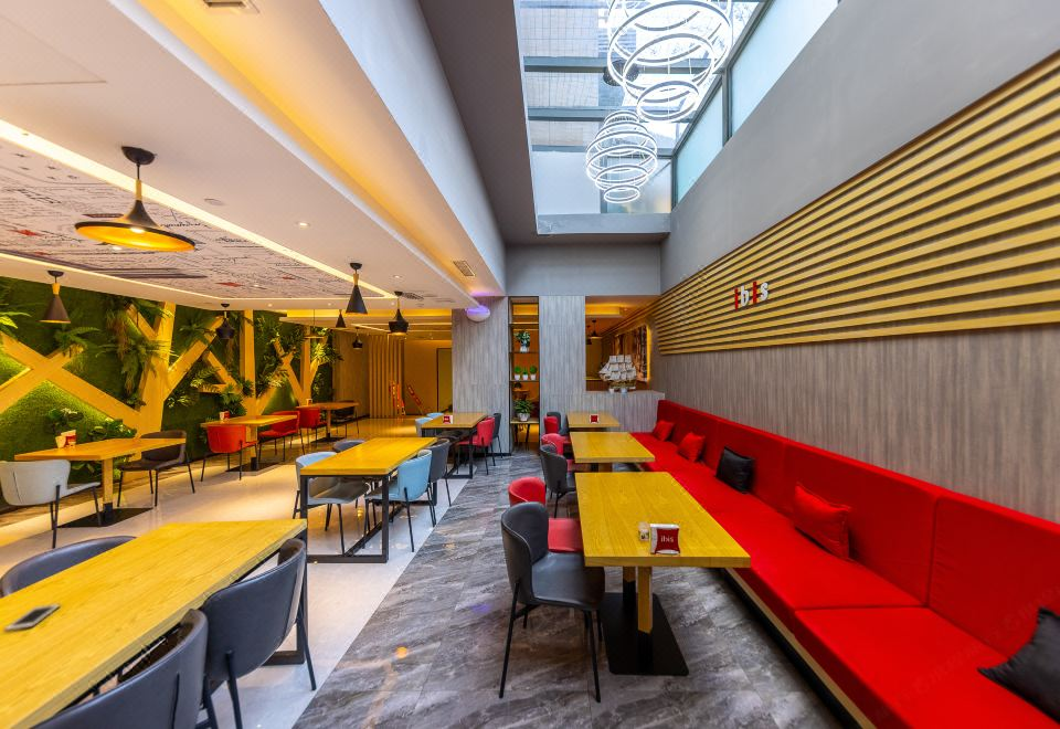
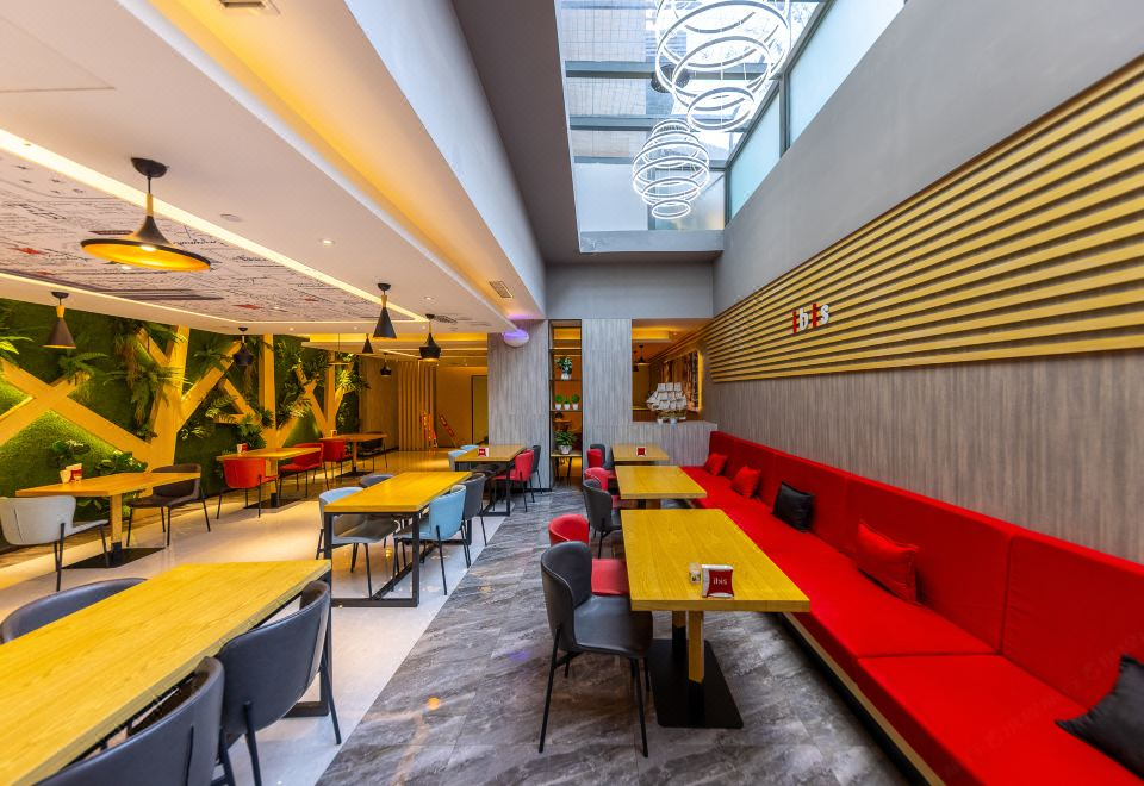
- cell phone [3,603,62,633]
